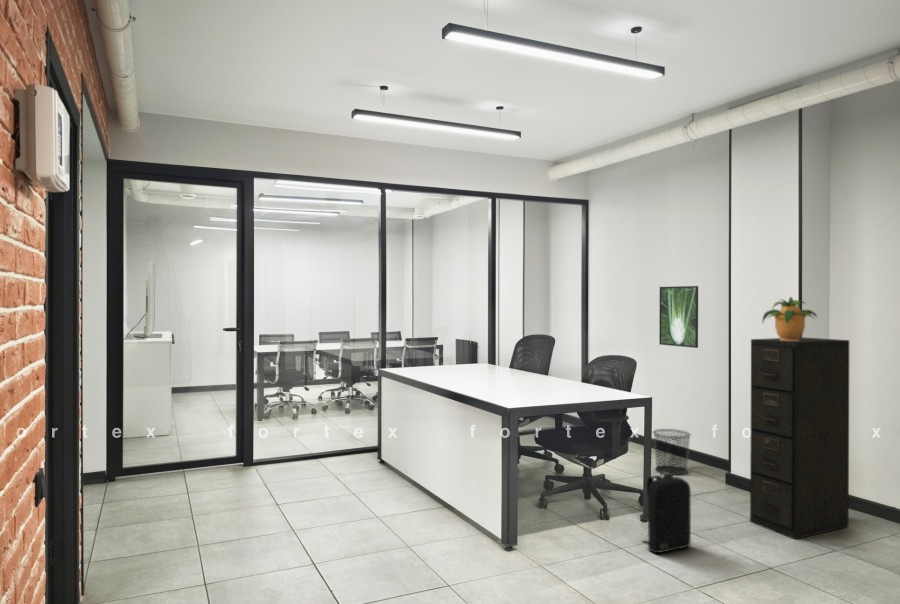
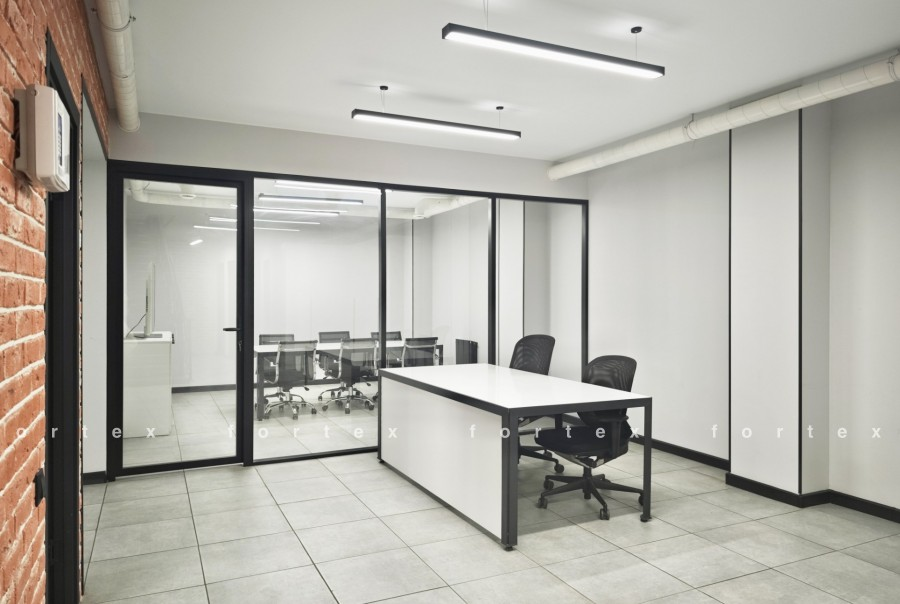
- trash can [652,428,692,476]
- filing cabinet [749,336,850,540]
- potted plant [762,296,818,341]
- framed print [658,285,699,349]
- backpack [641,469,692,554]
